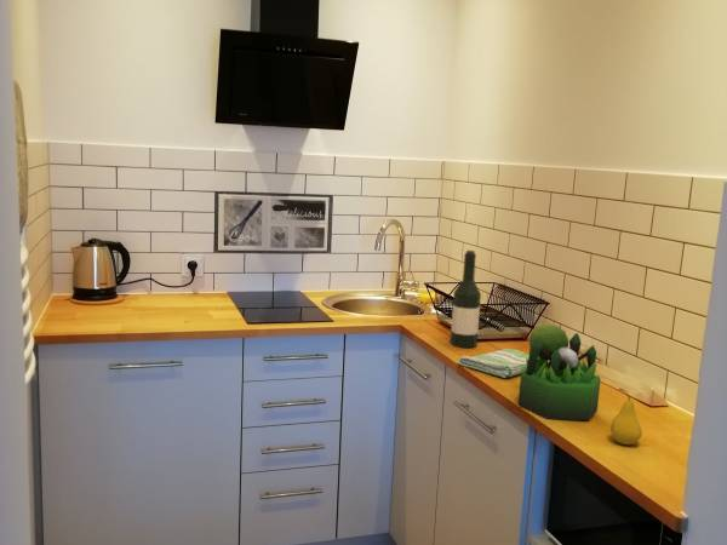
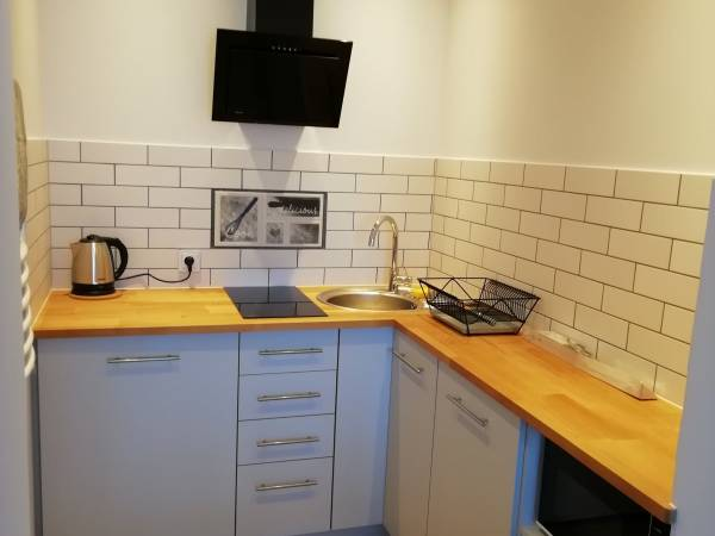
- fruit [609,386,643,446]
- wine bottle [450,249,482,349]
- plant [517,322,602,421]
- dish towel [458,348,549,379]
